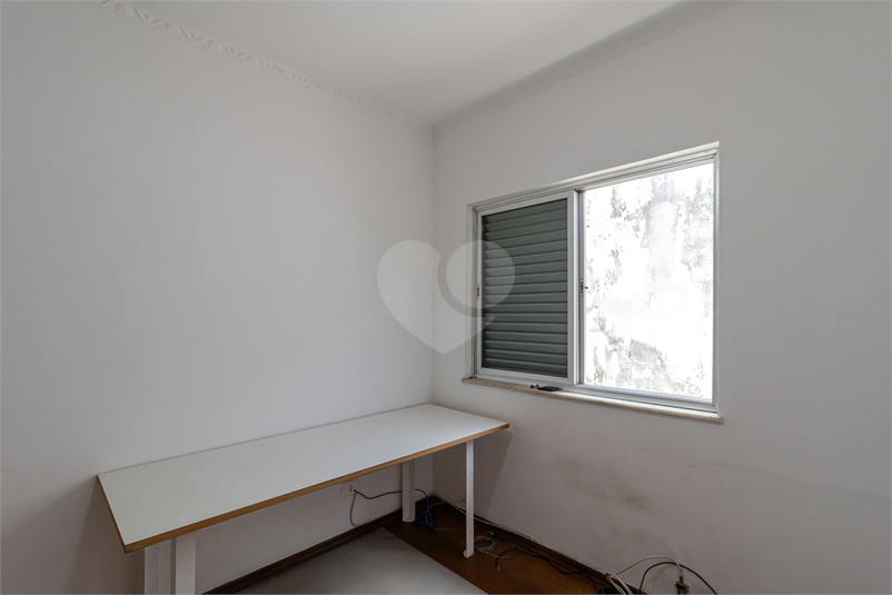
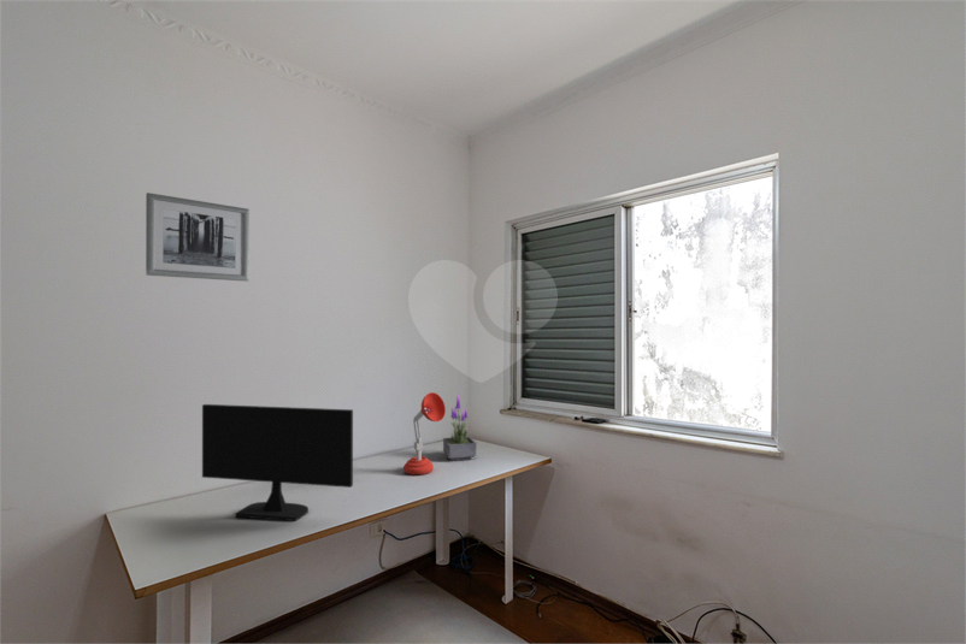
+ desk lamp [402,391,447,475]
+ wall art [145,191,251,283]
+ computer monitor [201,403,354,522]
+ potted plant [442,394,478,462]
